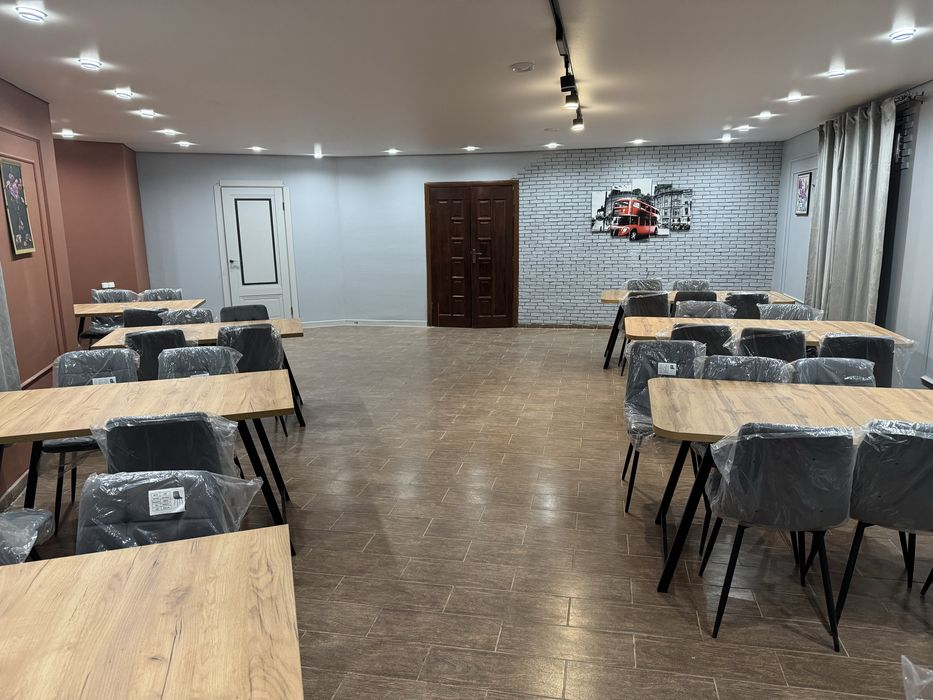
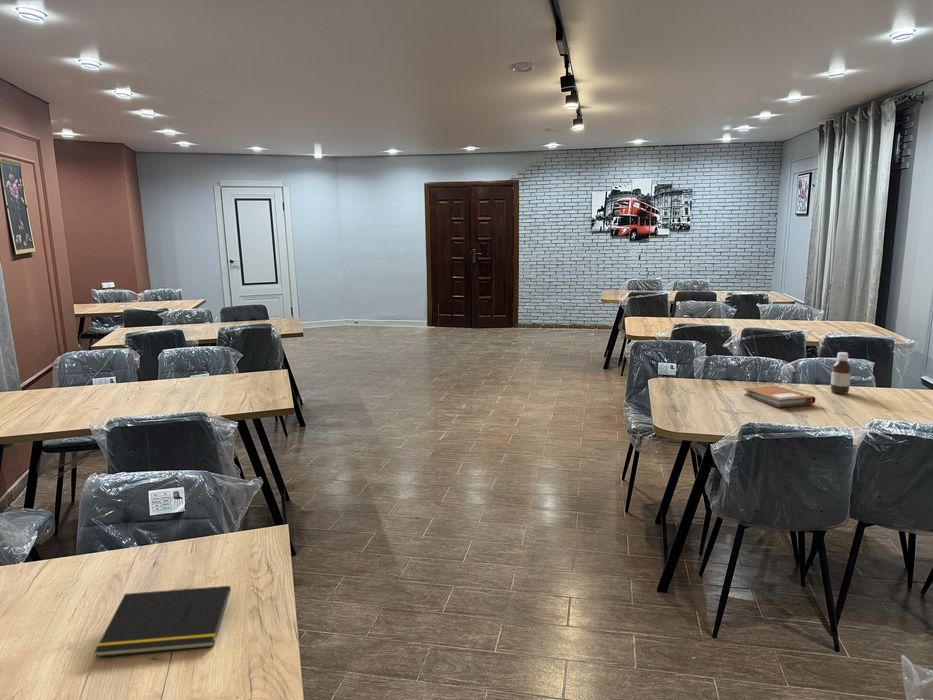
+ notebook [743,385,816,408]
+ notepad [94,585,232,658]
+ bottle [830,351,852,395]
